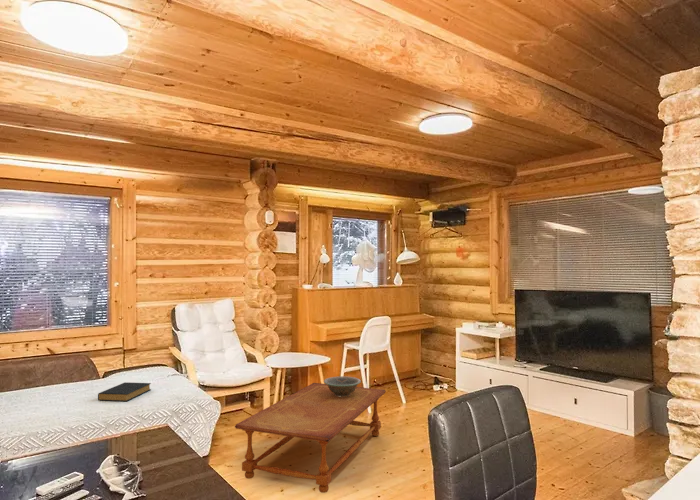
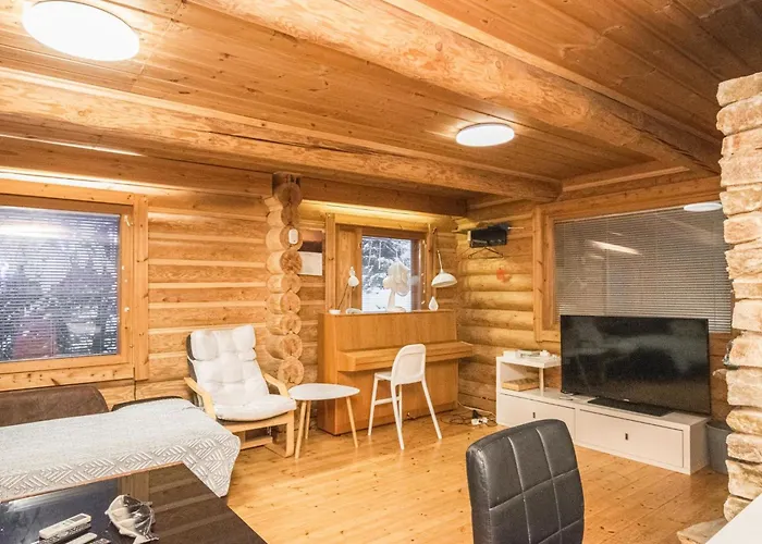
- decorative bowl [323,375,362,397]
- coffee table [234,382,387,494]
- hardback book [97,382,152,402]
